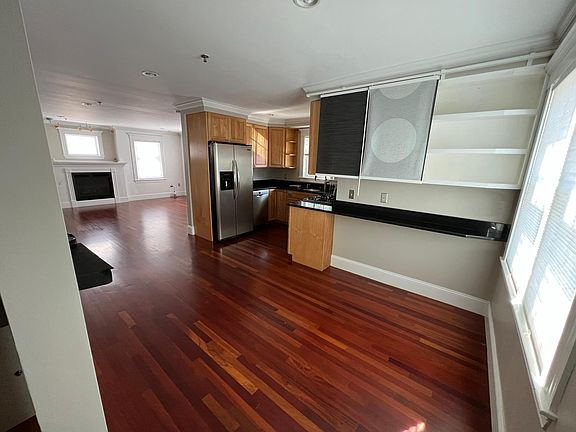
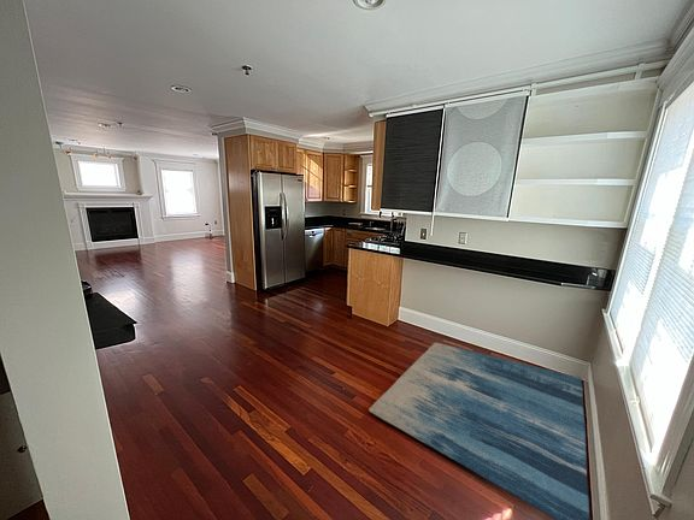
+ rug [367,342,590,520]
